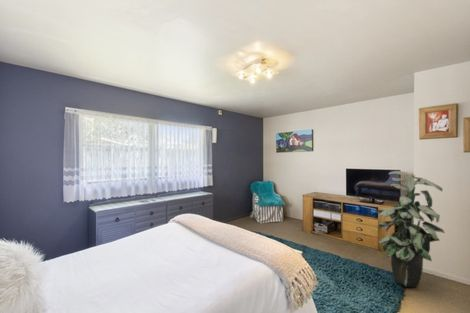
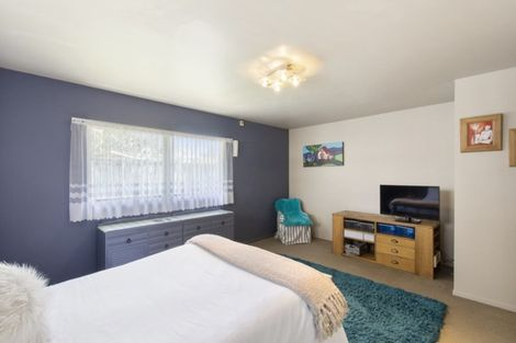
- indoor plant [372,170,446,288]
